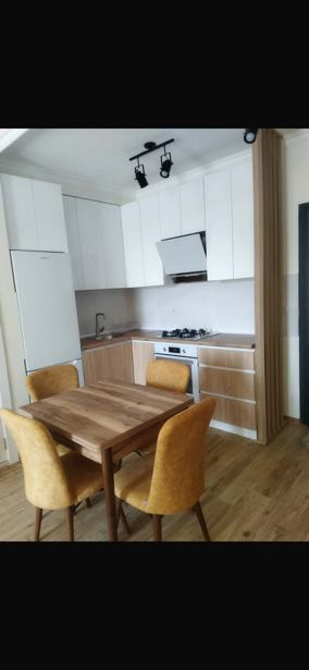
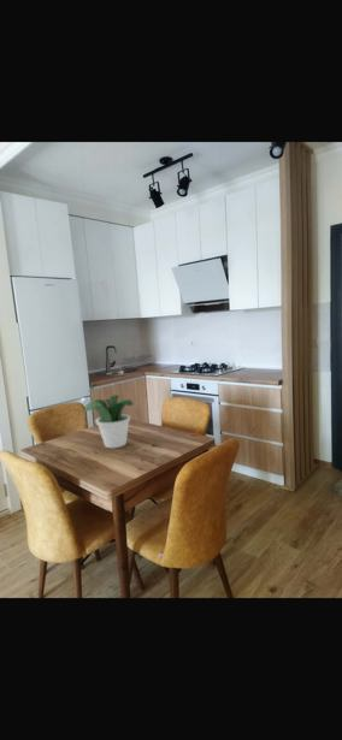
+ potted plant [83,393,136,449]
